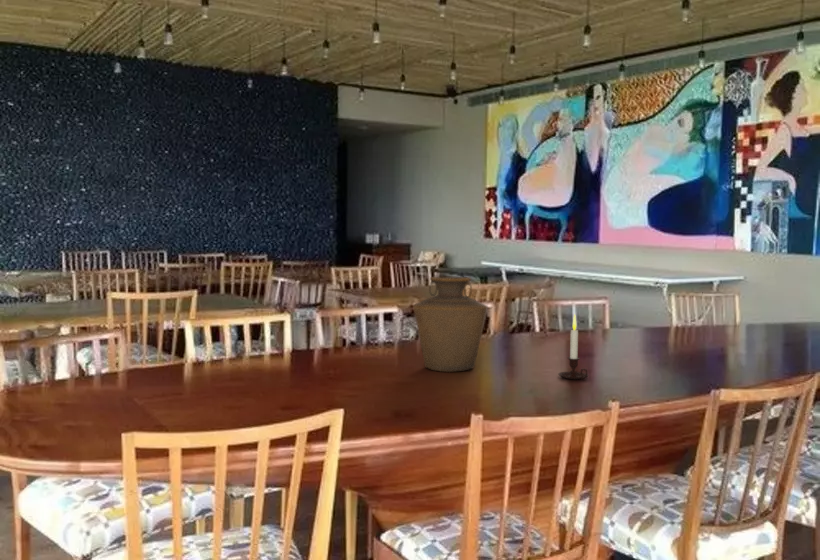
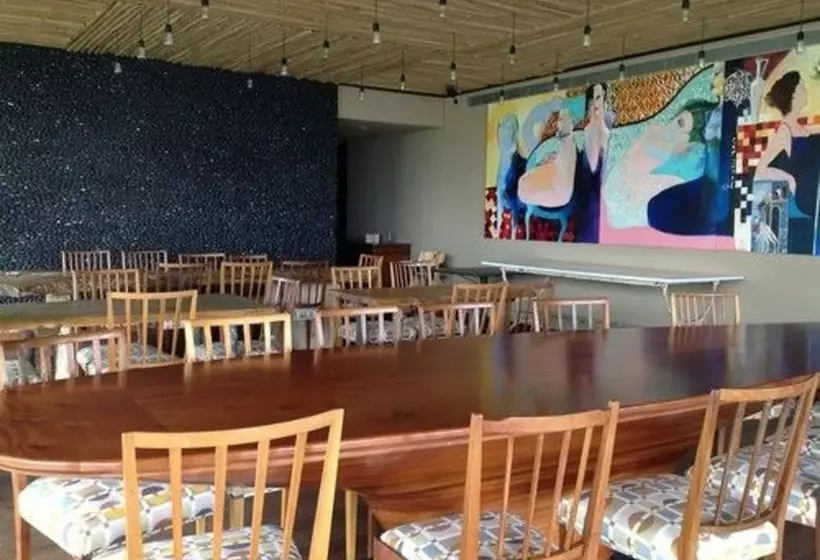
- candle [558,314,590,380]
- vase [412,276,489,373]
